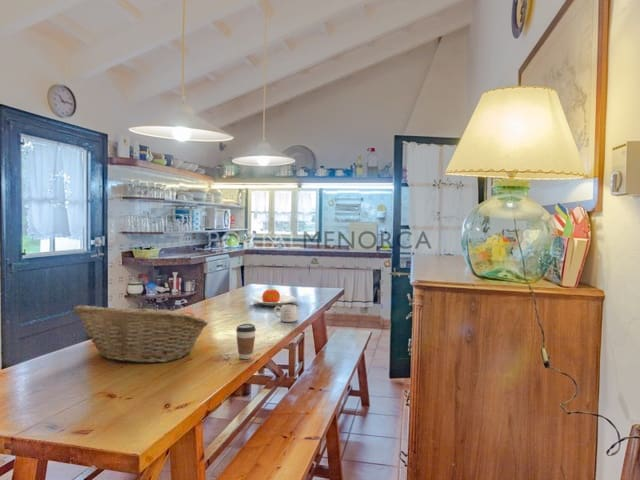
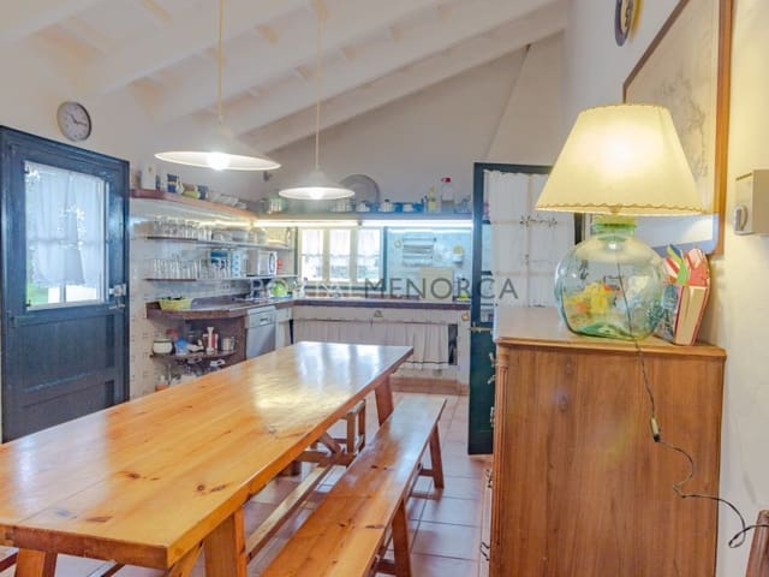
- mug [273,304,298,323]
- coffee cup [235,323,257,360]
- fruit basket [72,302,210,364]
- plate [249,288,298,307]
